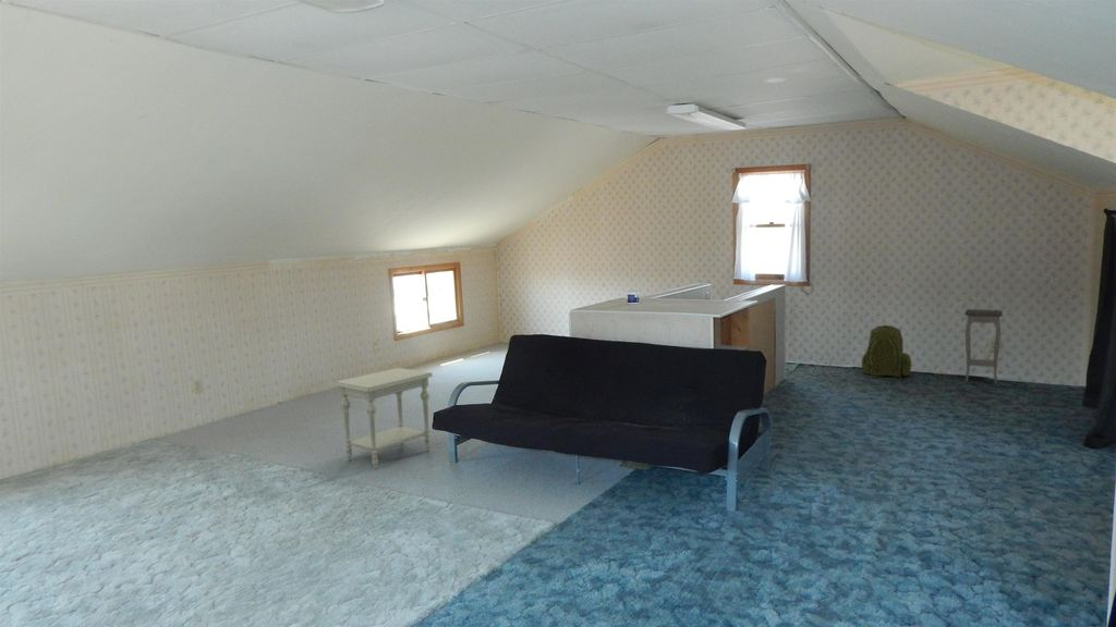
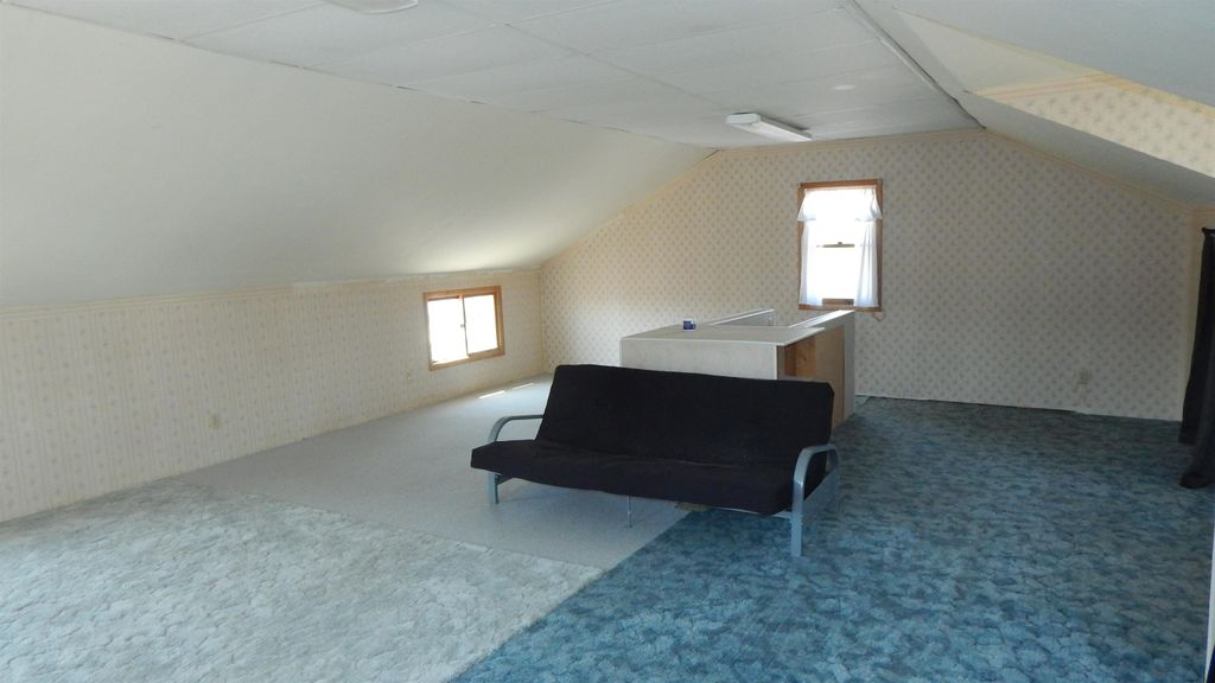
- accent table [963,308,1004,385]
- side table [333,367,434,470]
- backpack [860,324,912,378]
